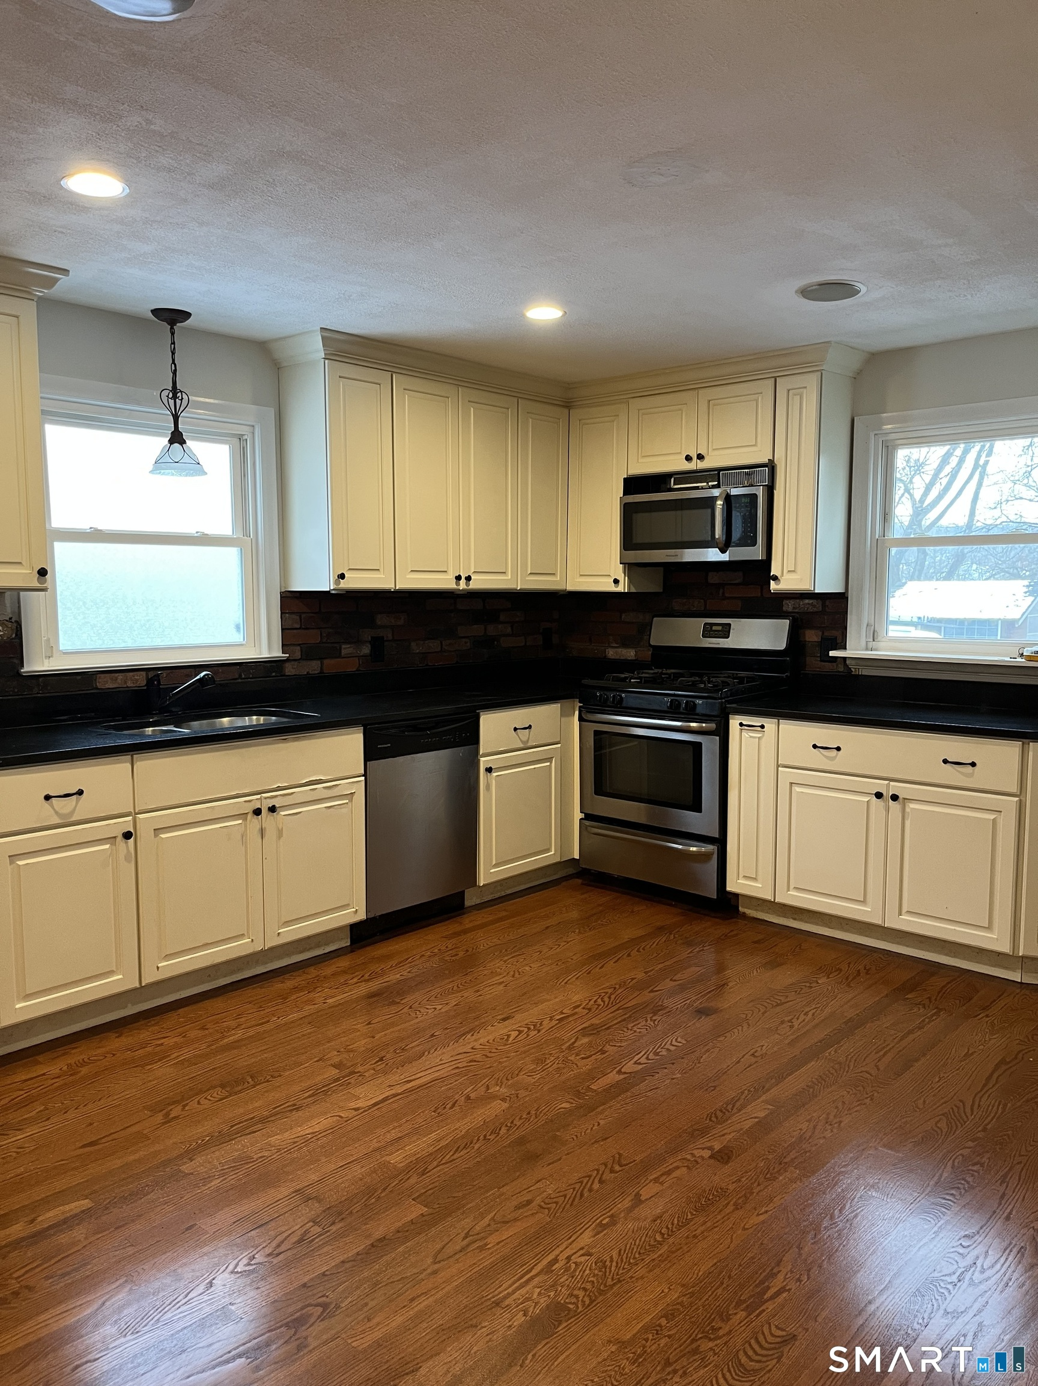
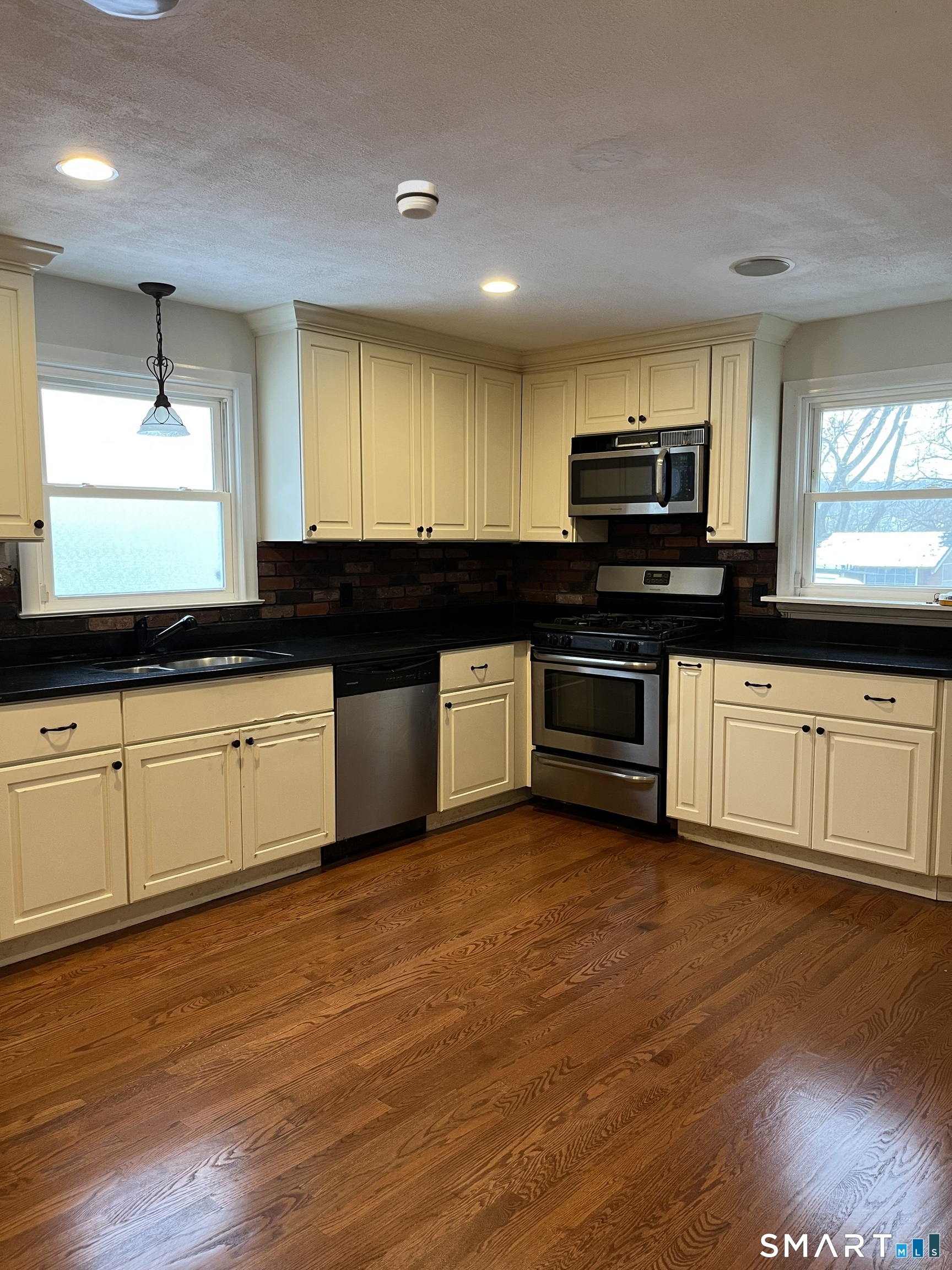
+ smoke detector [395,180,440,220]
